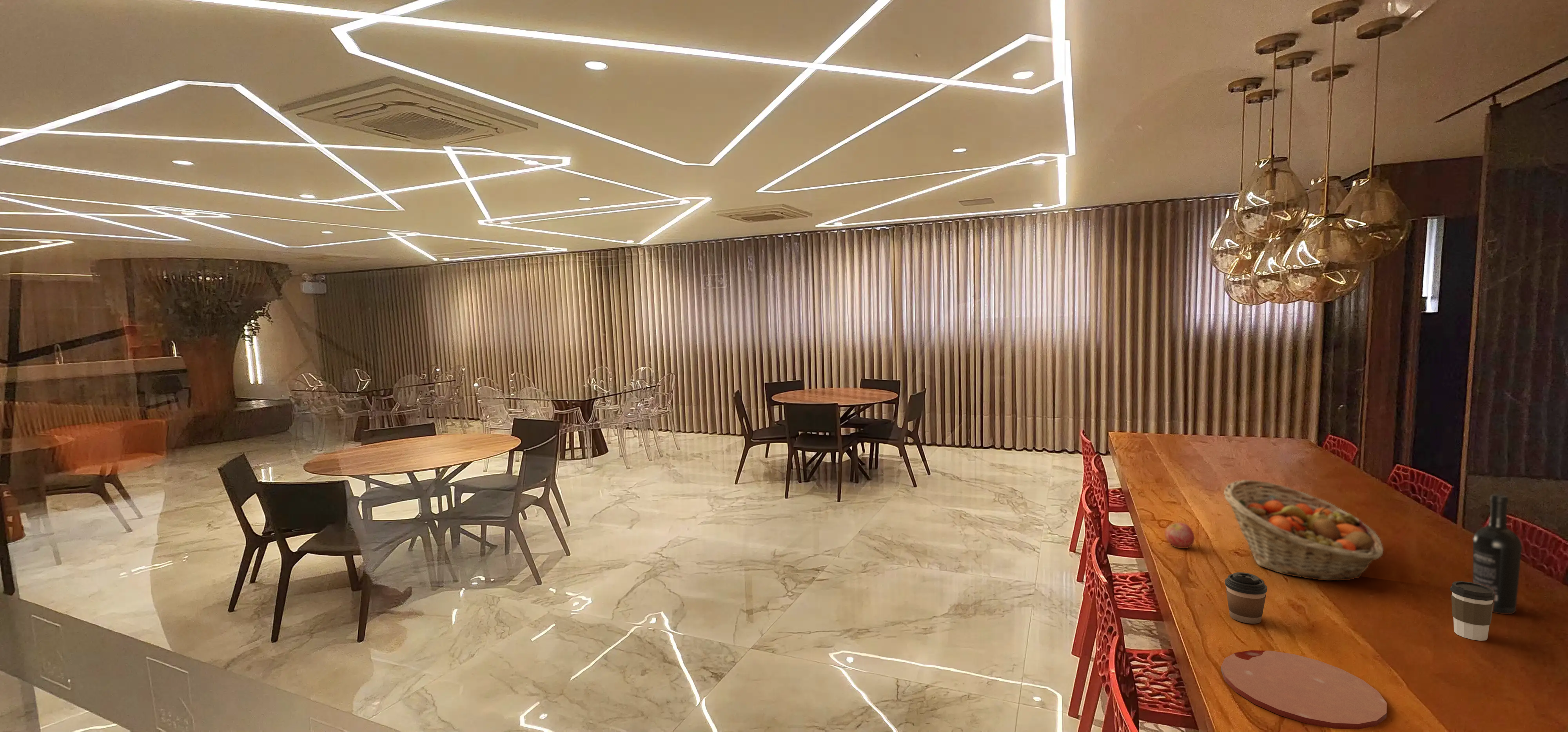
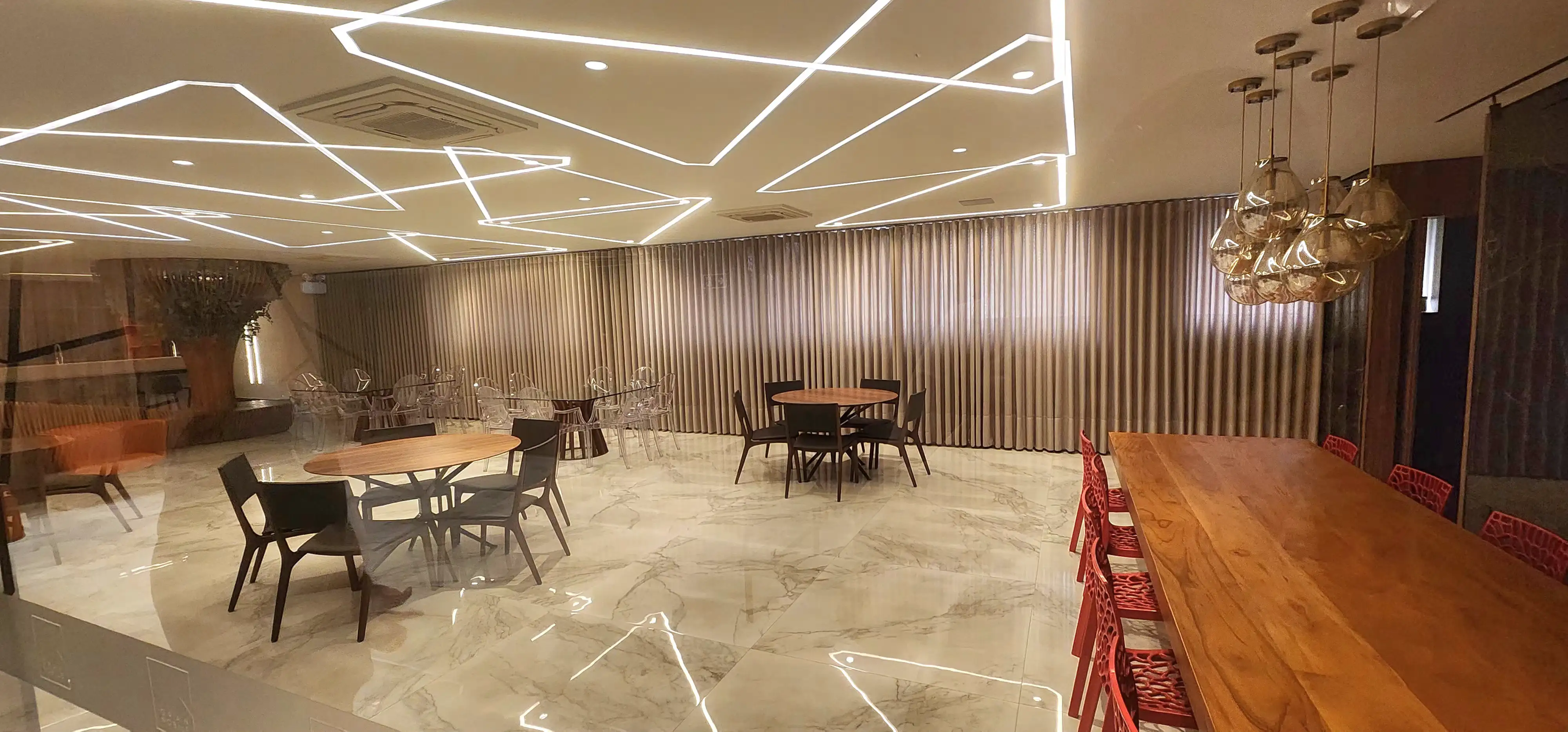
- wine bottle [1472,494,1522,614]
- plate [1221,650,1387,730]
- apple [1165,522,1195,549]
- coffee cup [1225,572,1268,624]
- coffee cup [1450,581,1495,641]
- fruit basket [1223,480,1384,581]
